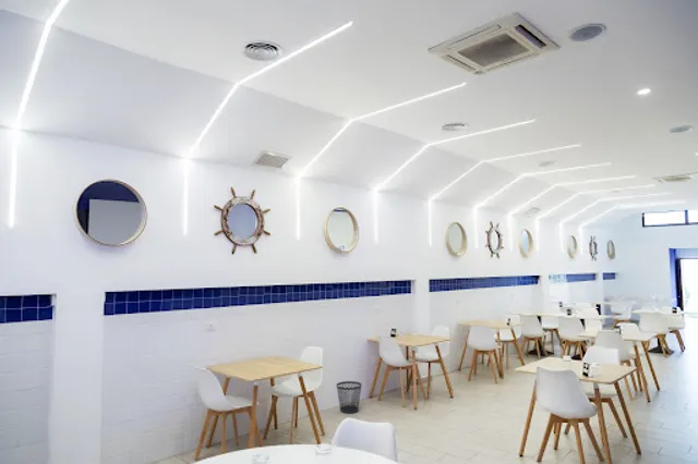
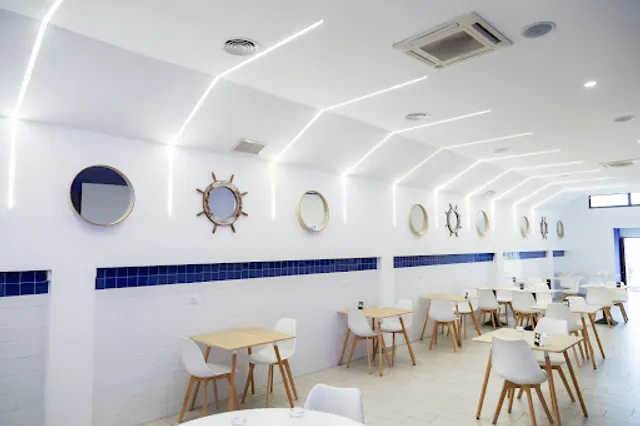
- wastebasket [336,380,362,415]
